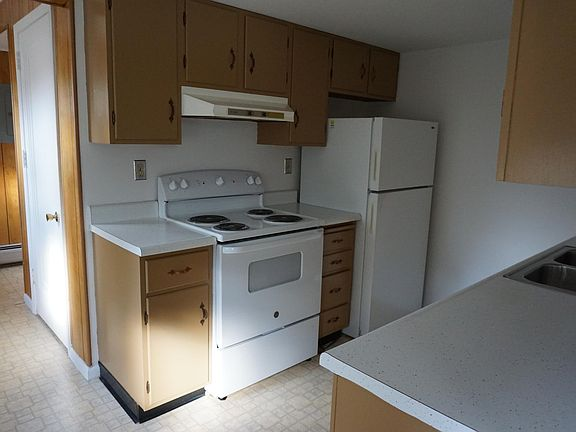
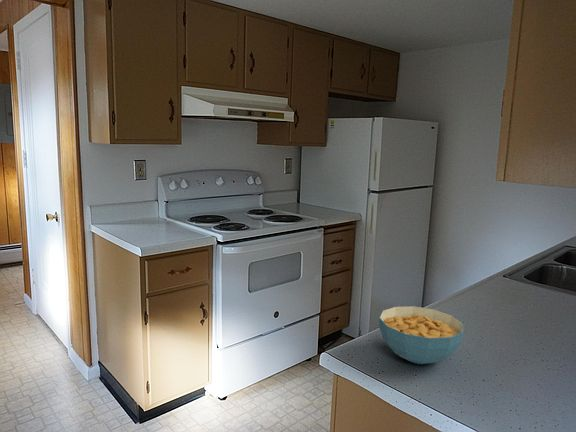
+ cereal bowl [378,305,465,365]
